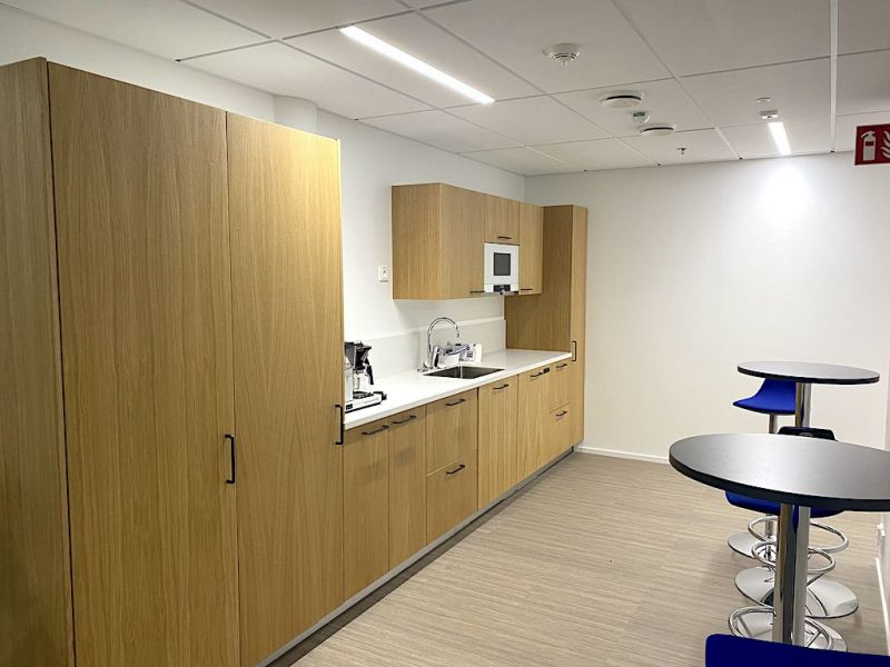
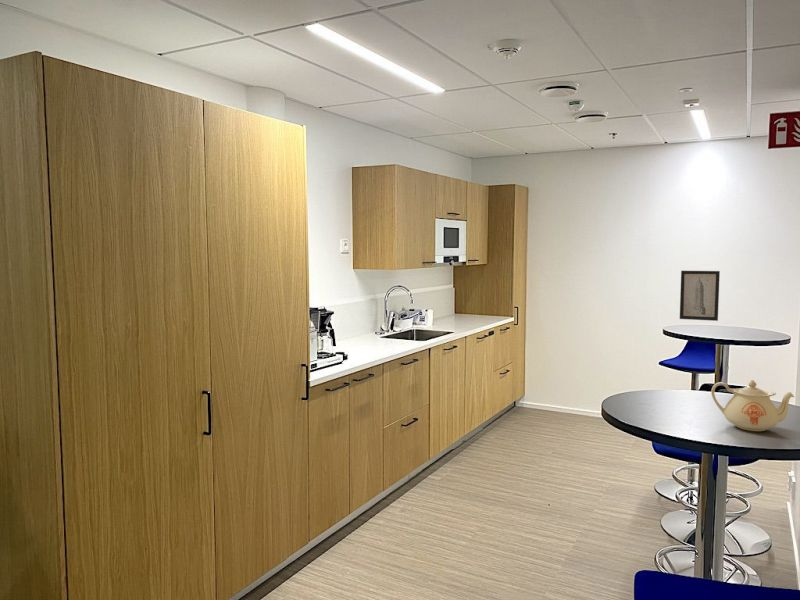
+ teapot [710,379,795,432]
+ wall art [679,270,721,322]
